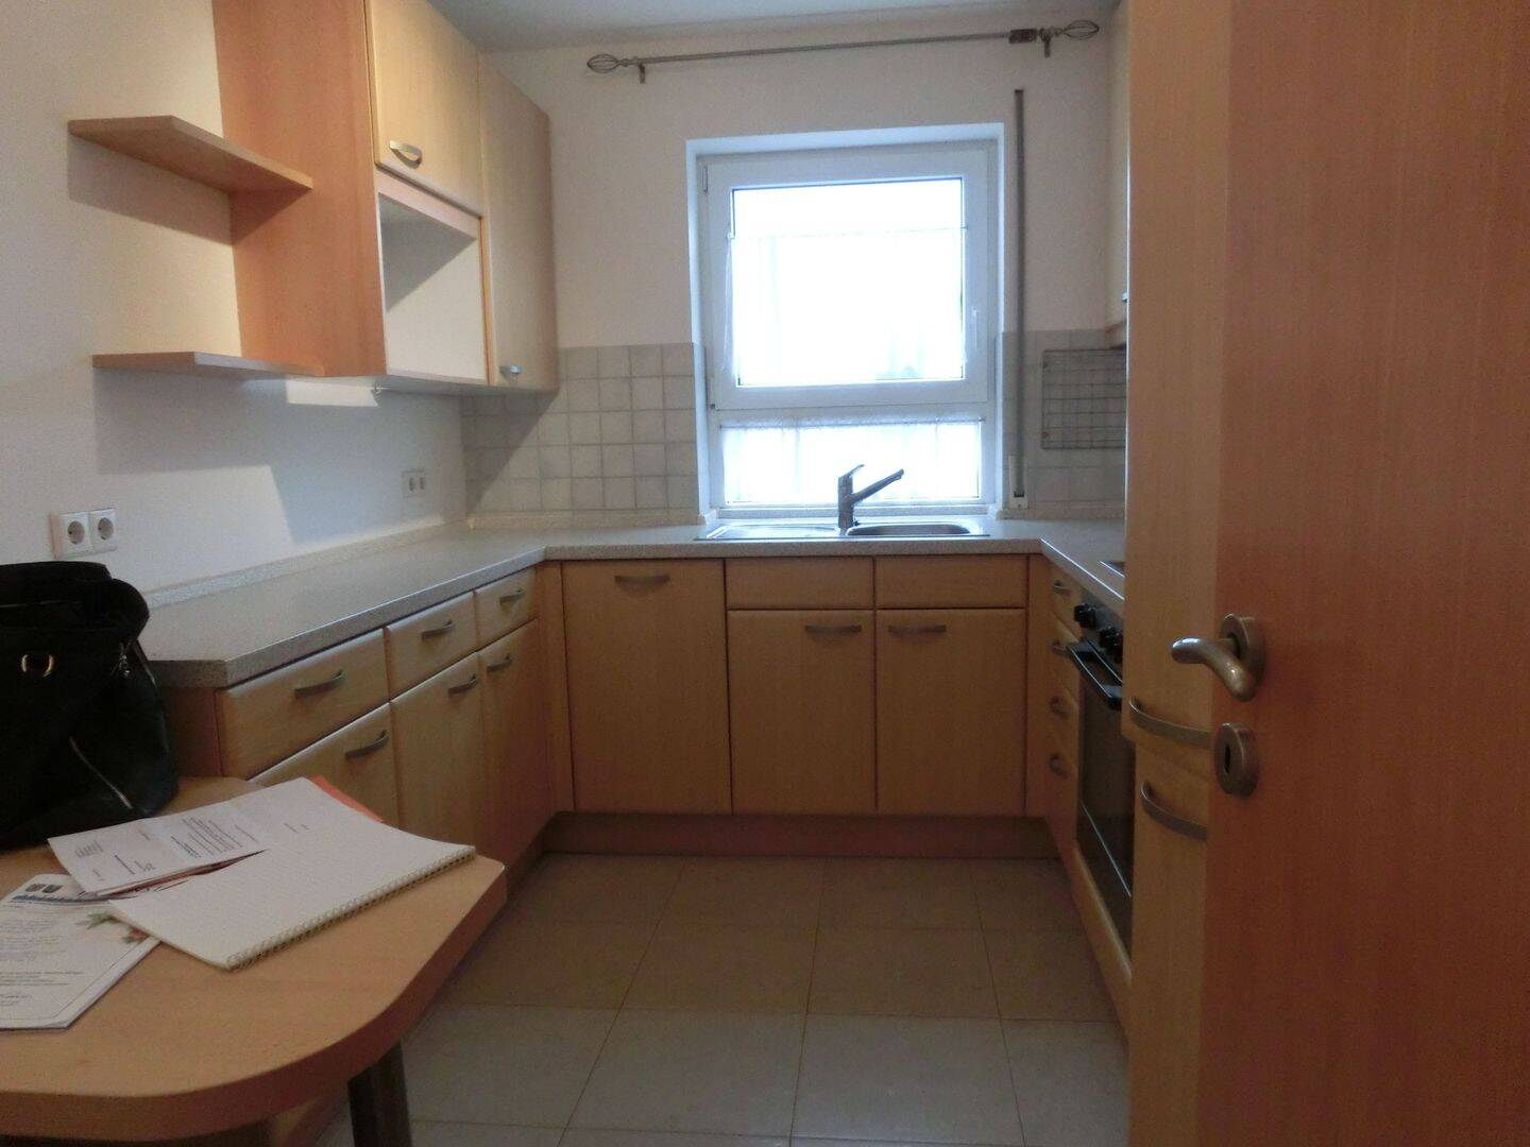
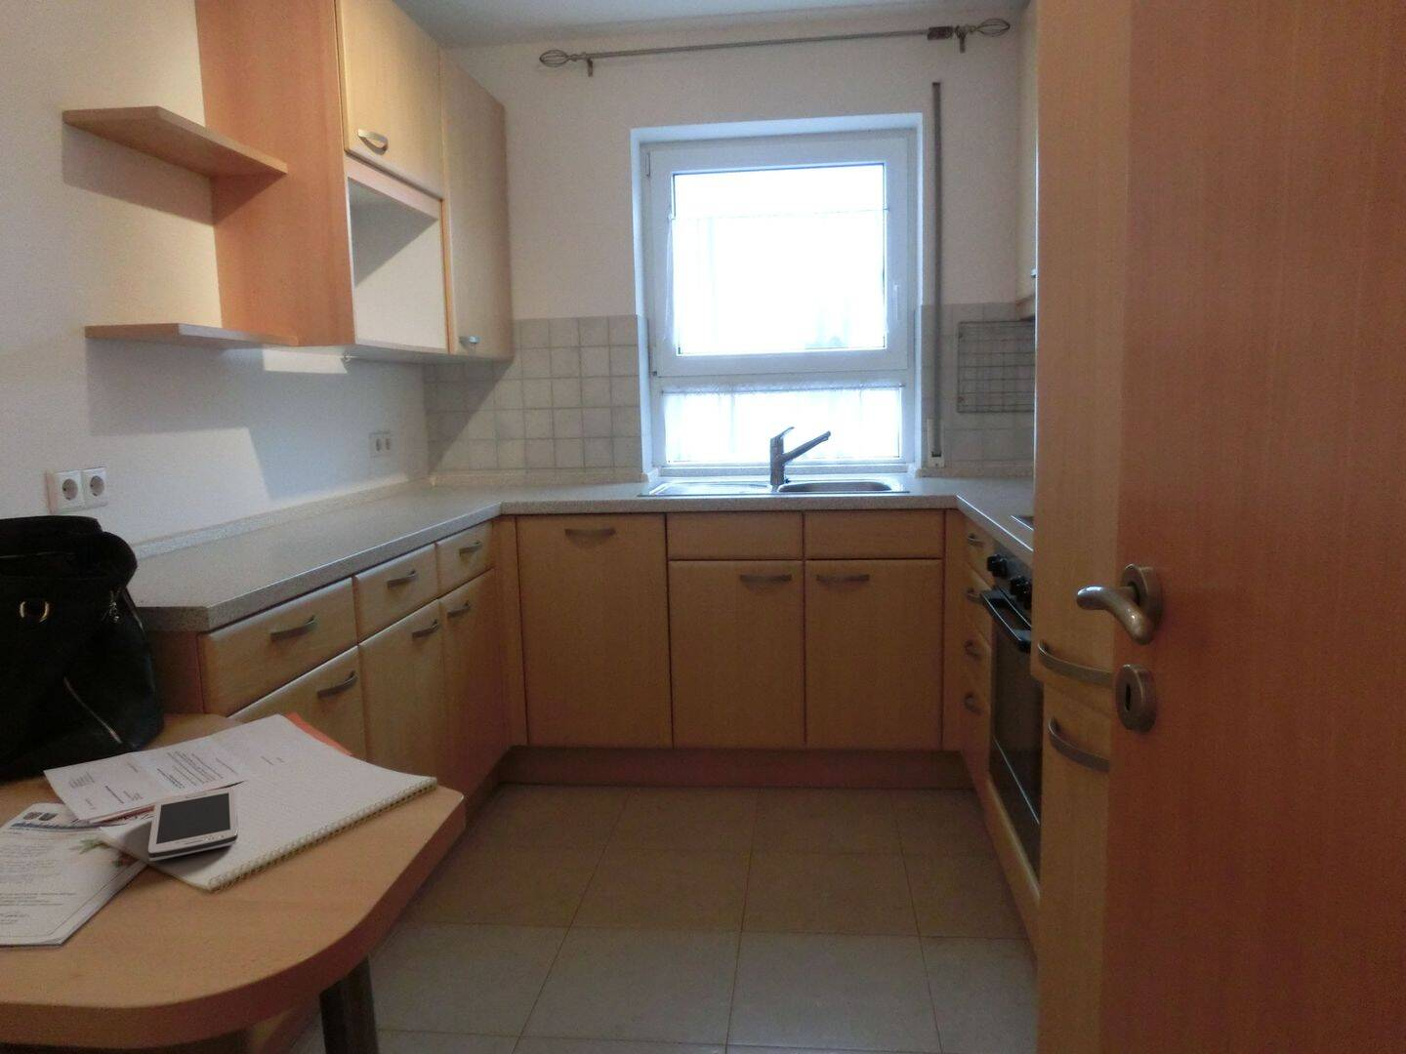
+ smartphone [146,786,239,861]
